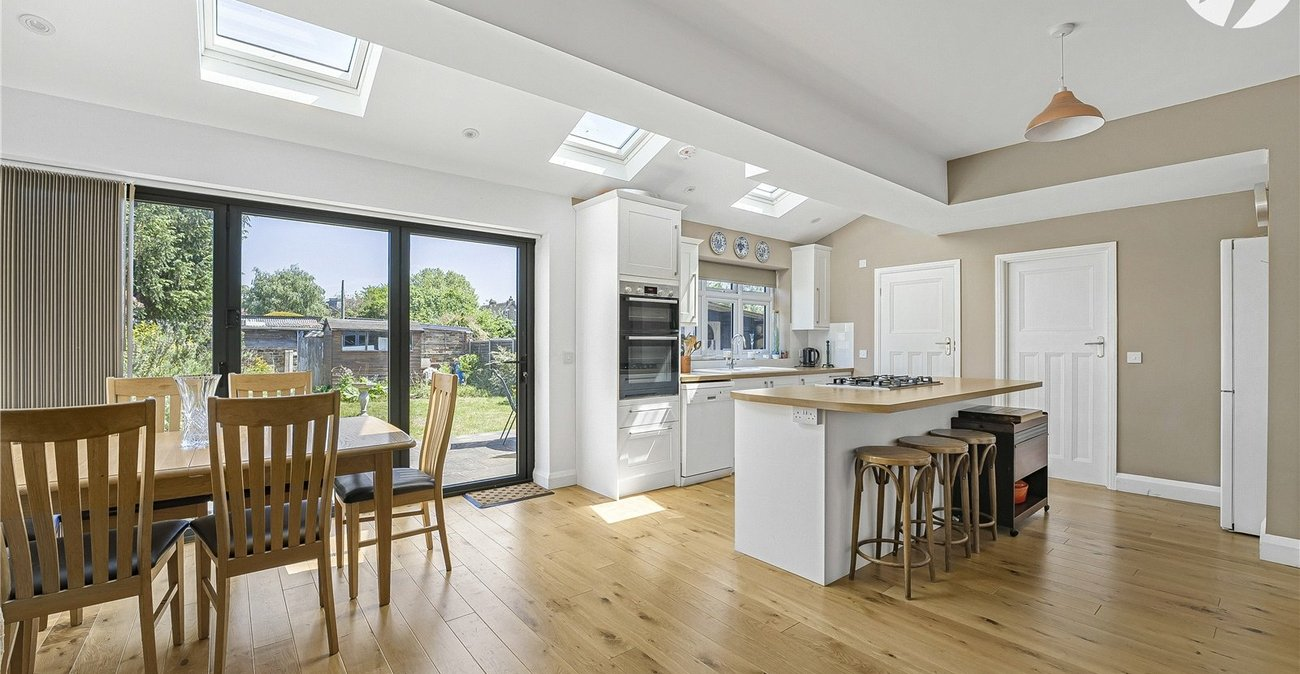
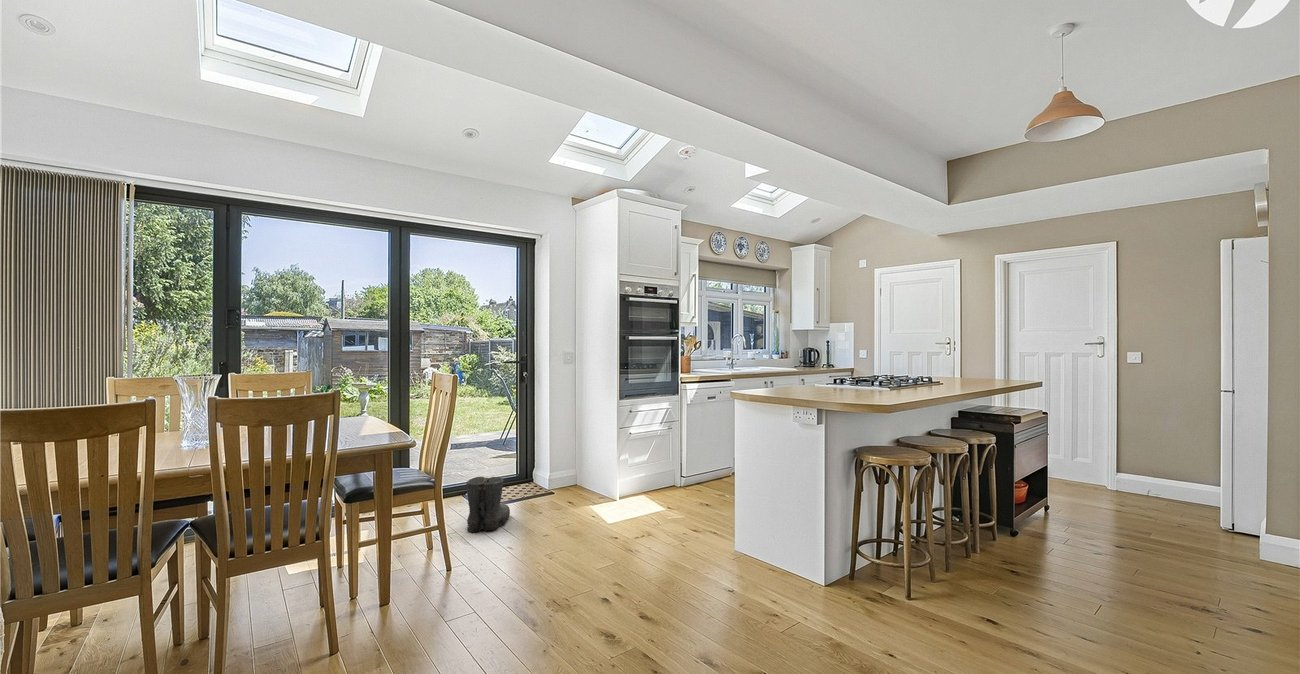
+ boots [464,476,511,533]
